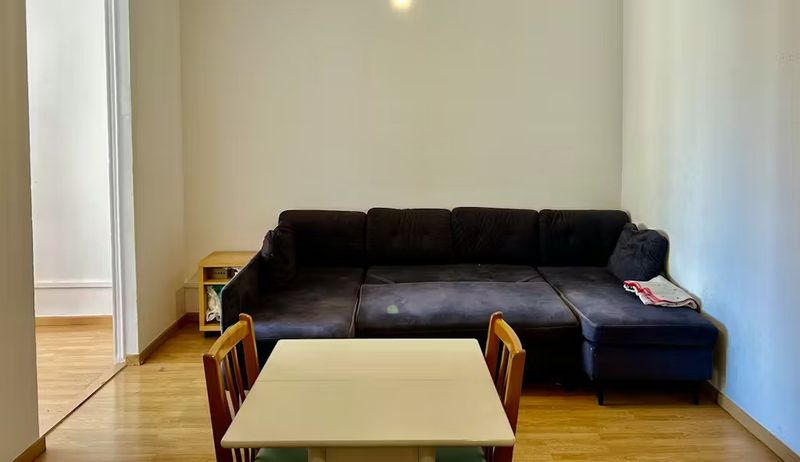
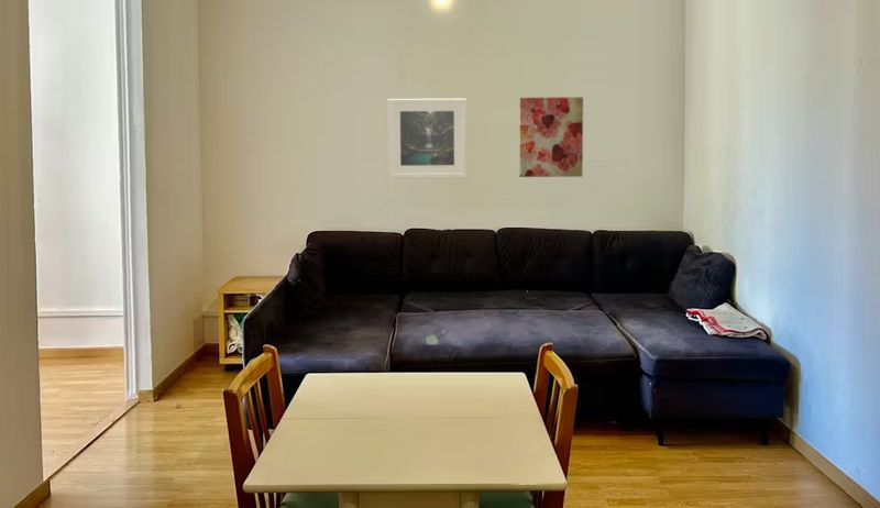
+ wall art [518,96,584,178]
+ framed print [386,97,468,179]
